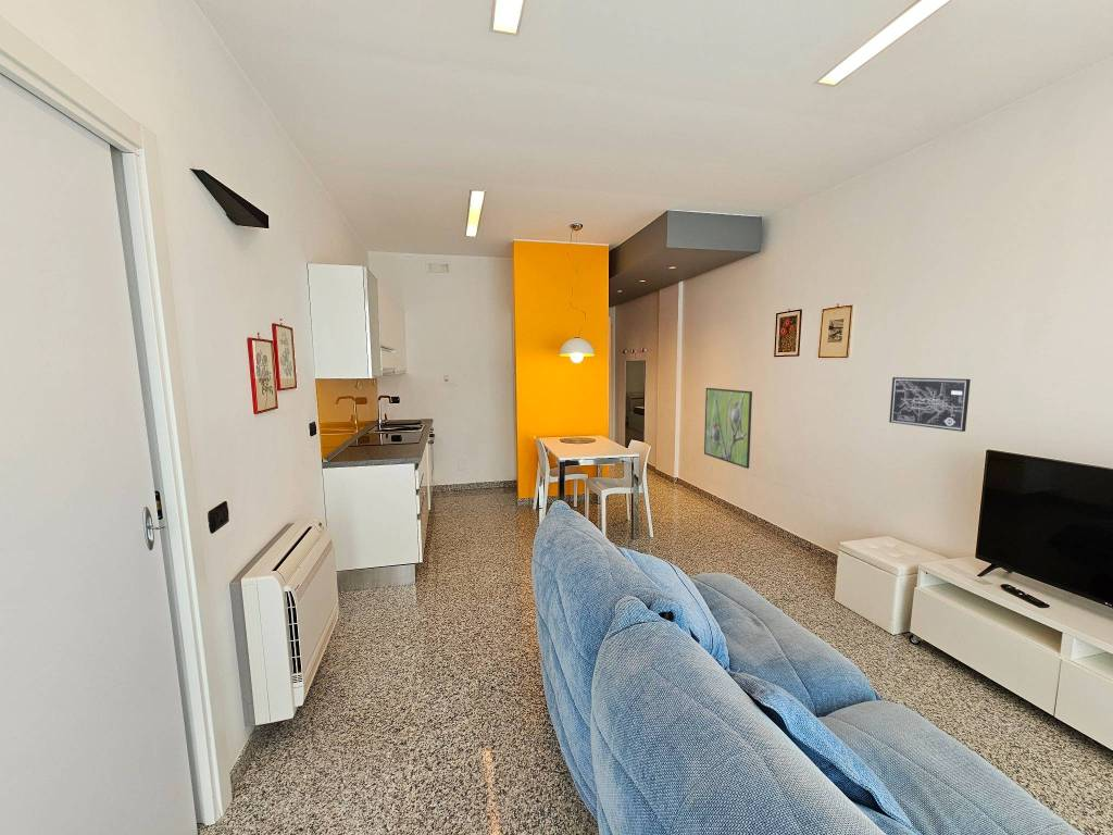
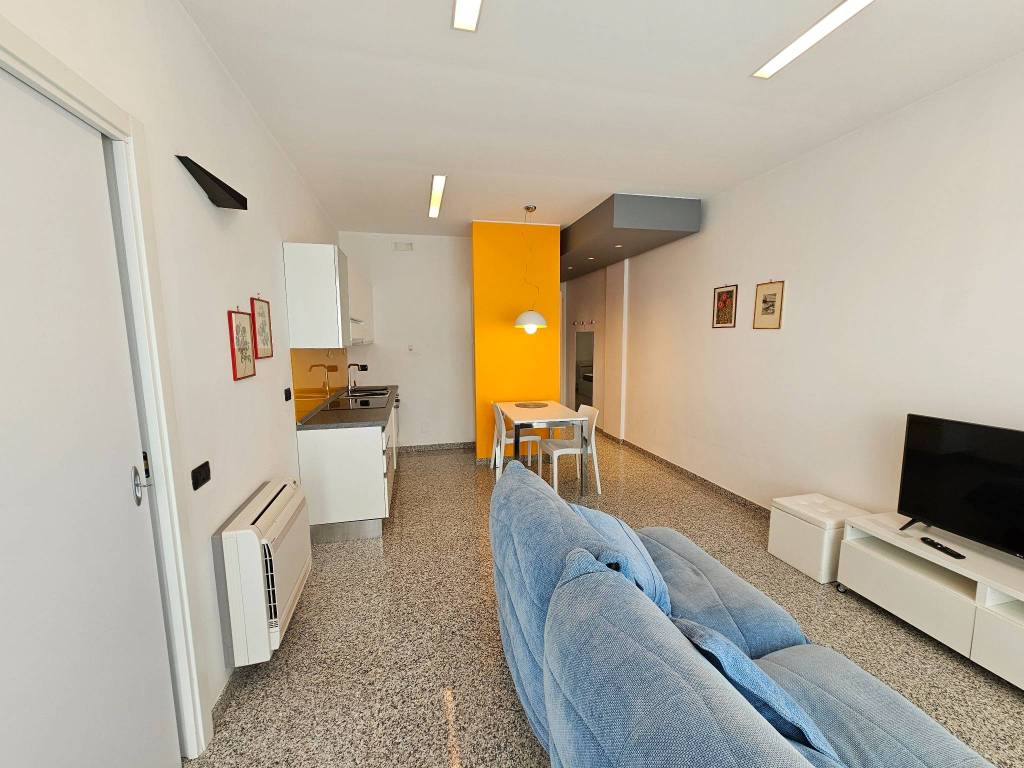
- wall art [888,376,972,433]
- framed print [703,387,753,470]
